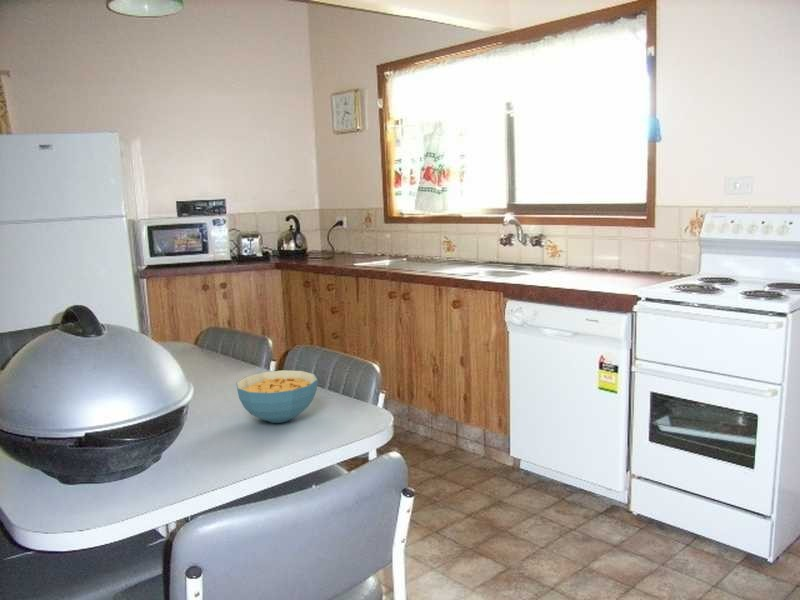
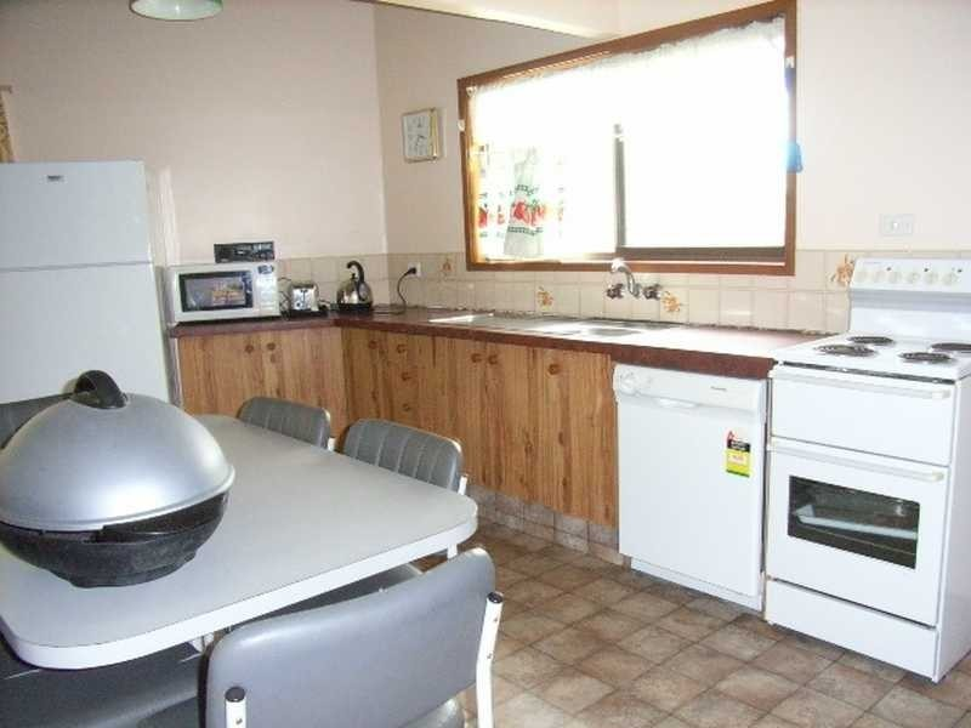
- cereal bowl [235,369,319,424]
